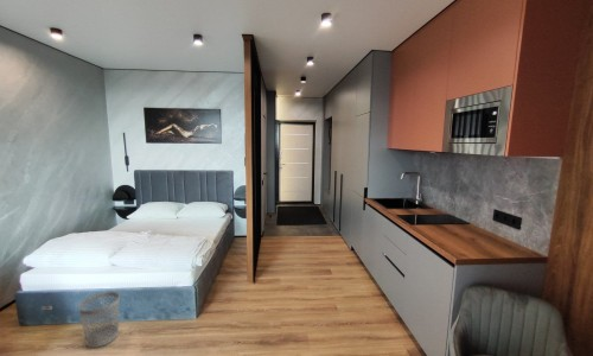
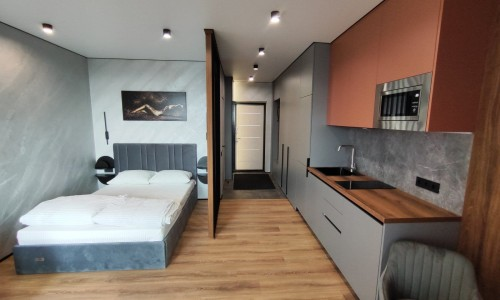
- wastebasket [77,291,121,349]
